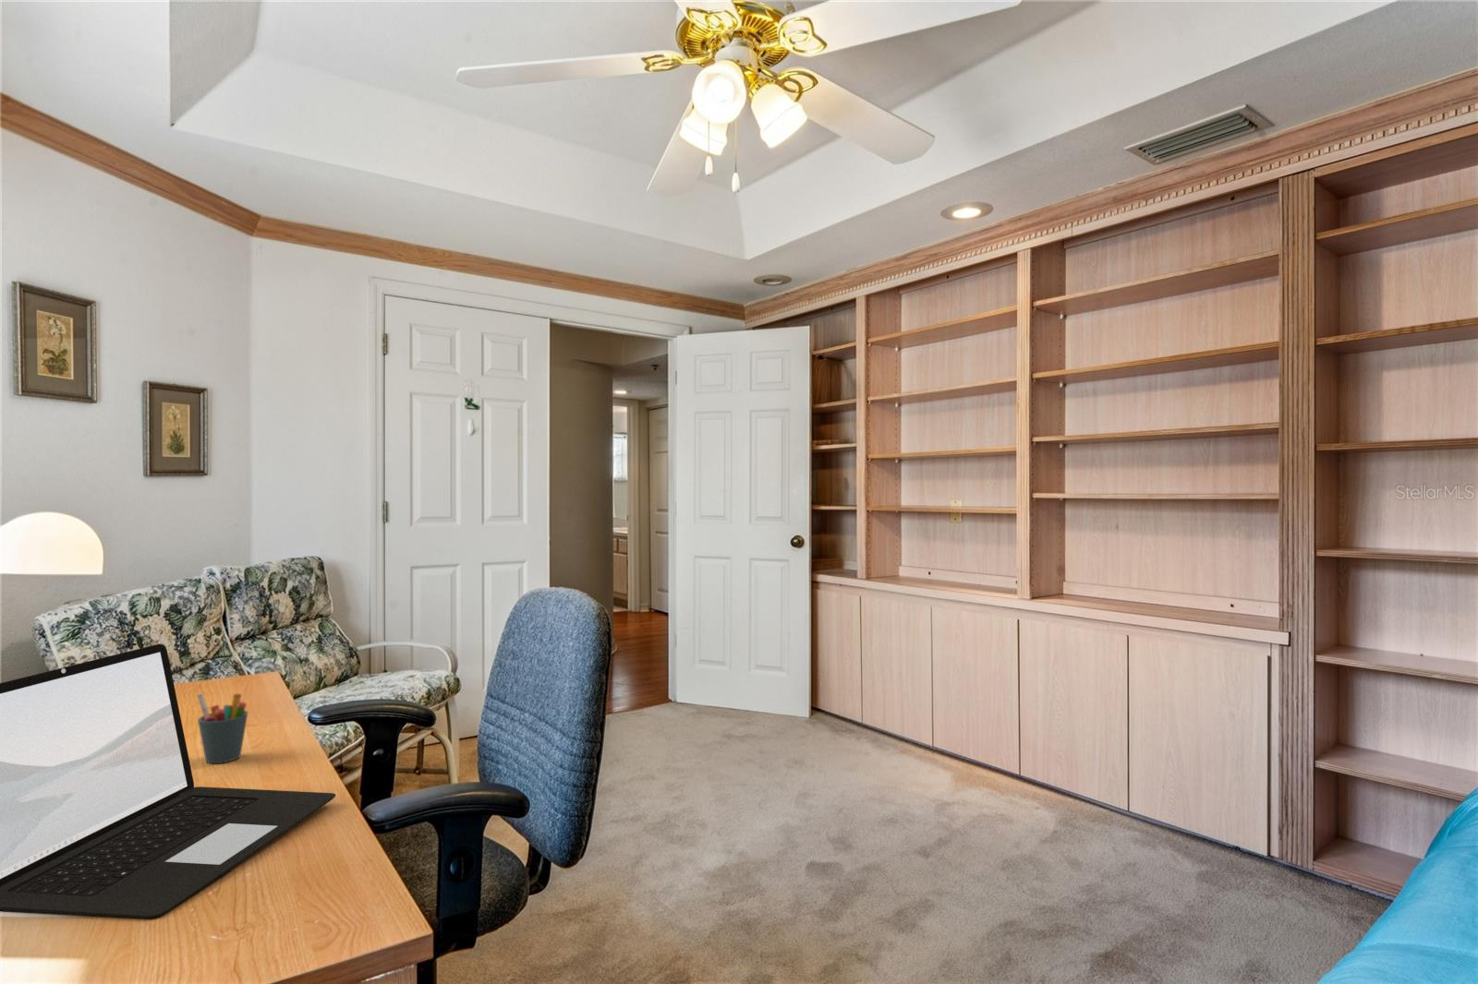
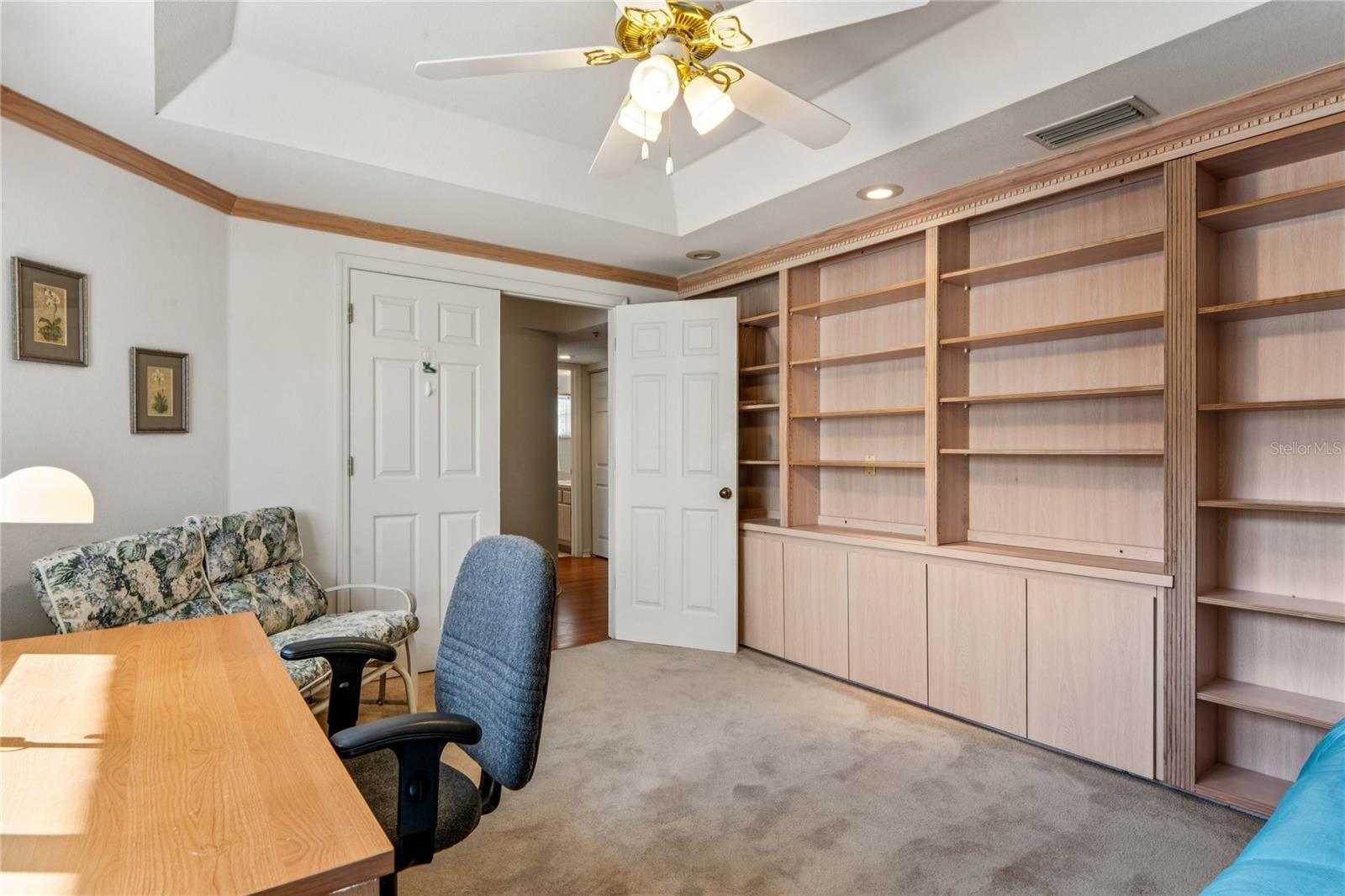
- pen holder [196,692,248,764]
- laptop [0,644,336,919]
